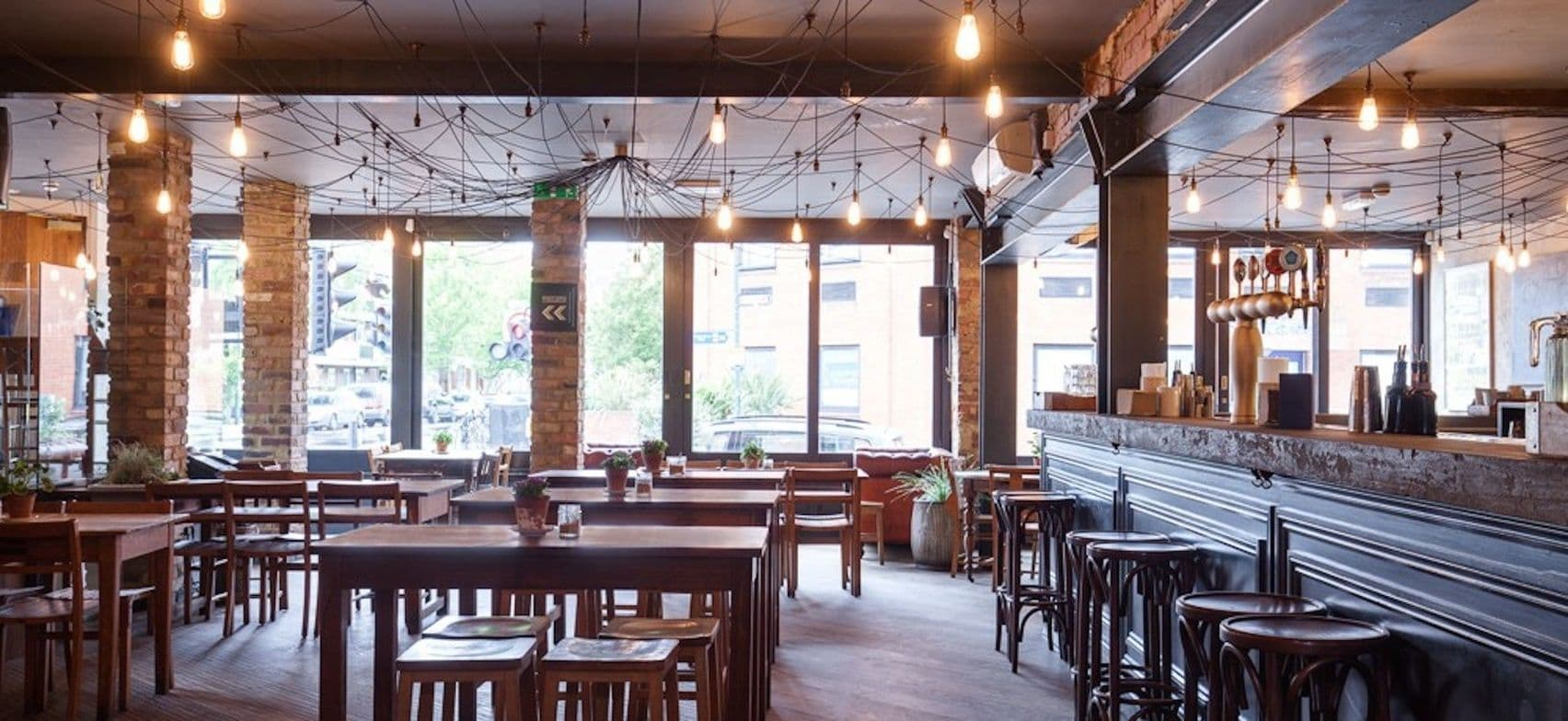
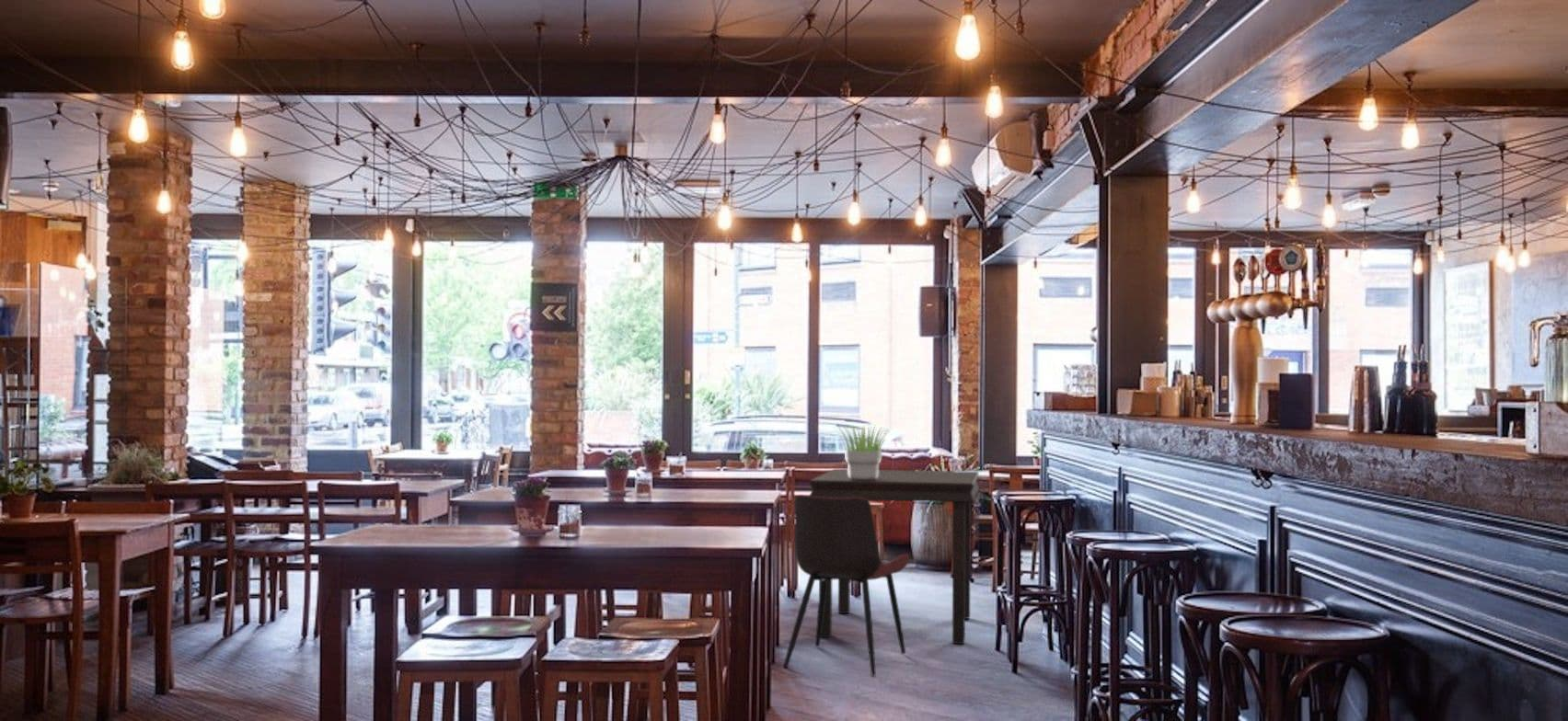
+ dining chair [782,494,910,677]
+ potted plant [834,424,892,480]
+ dining table [808,468,980,646]
